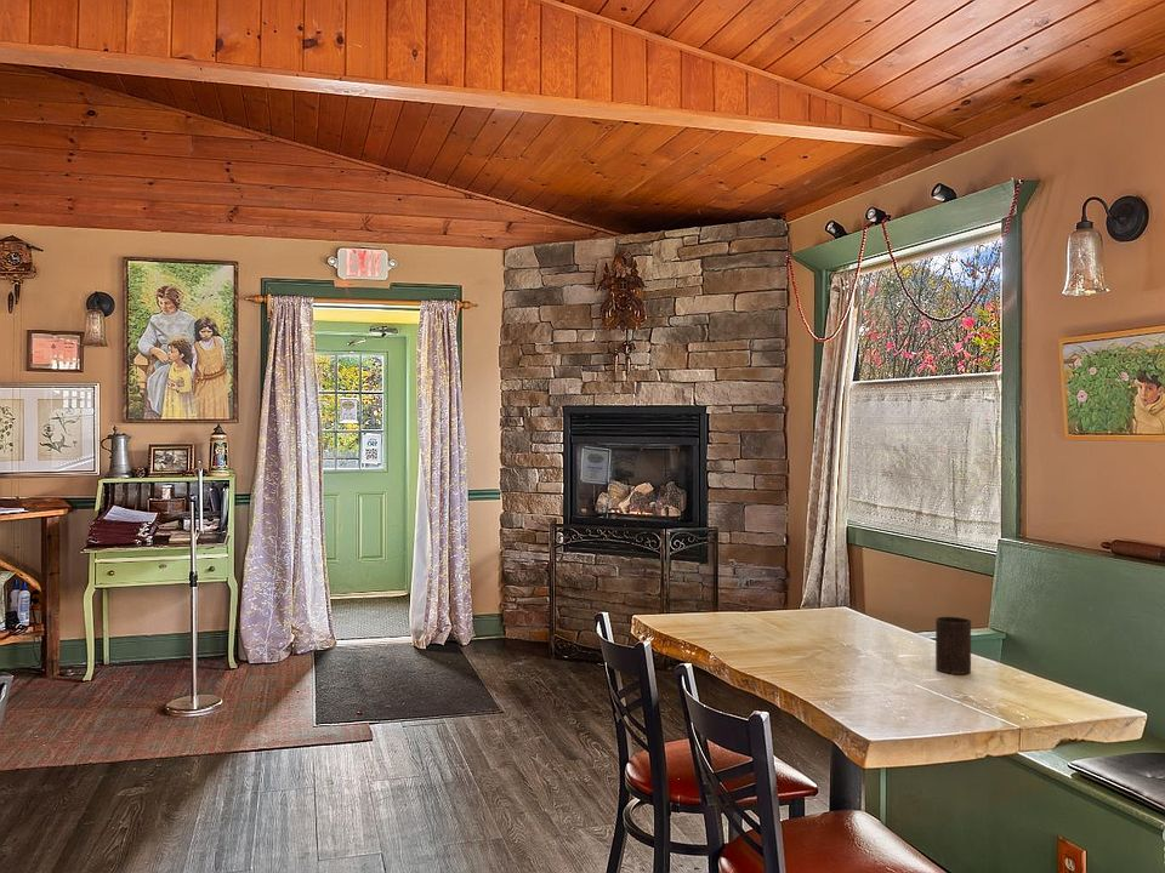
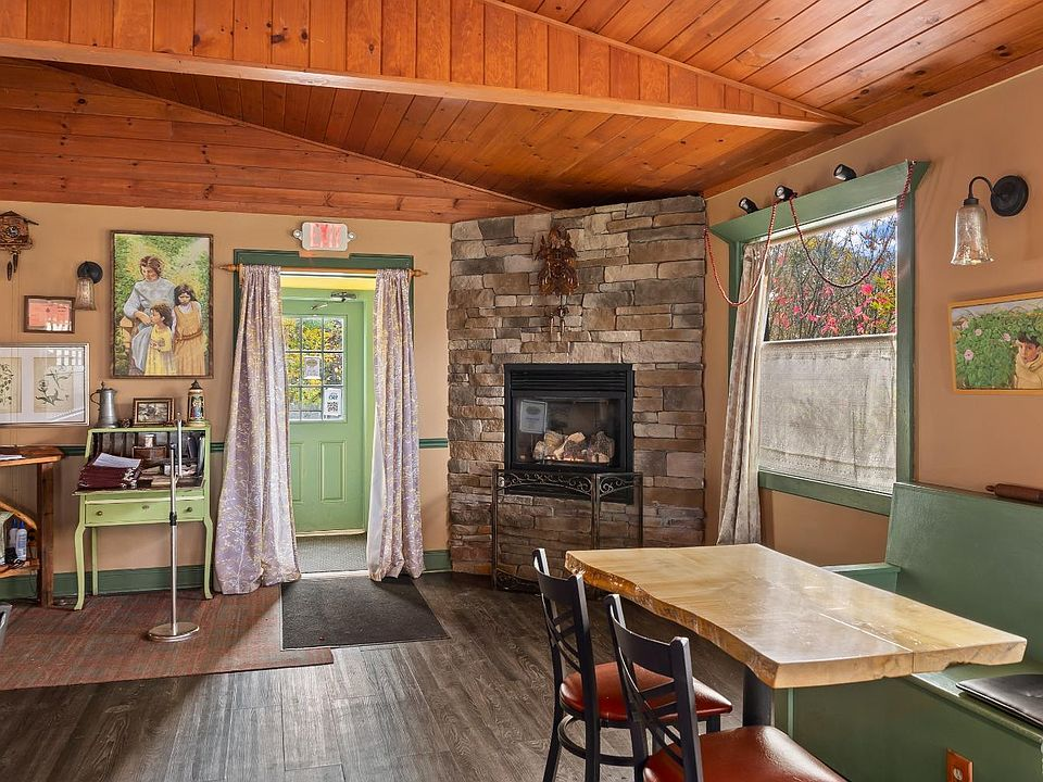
- cup [934,616,972,675]
